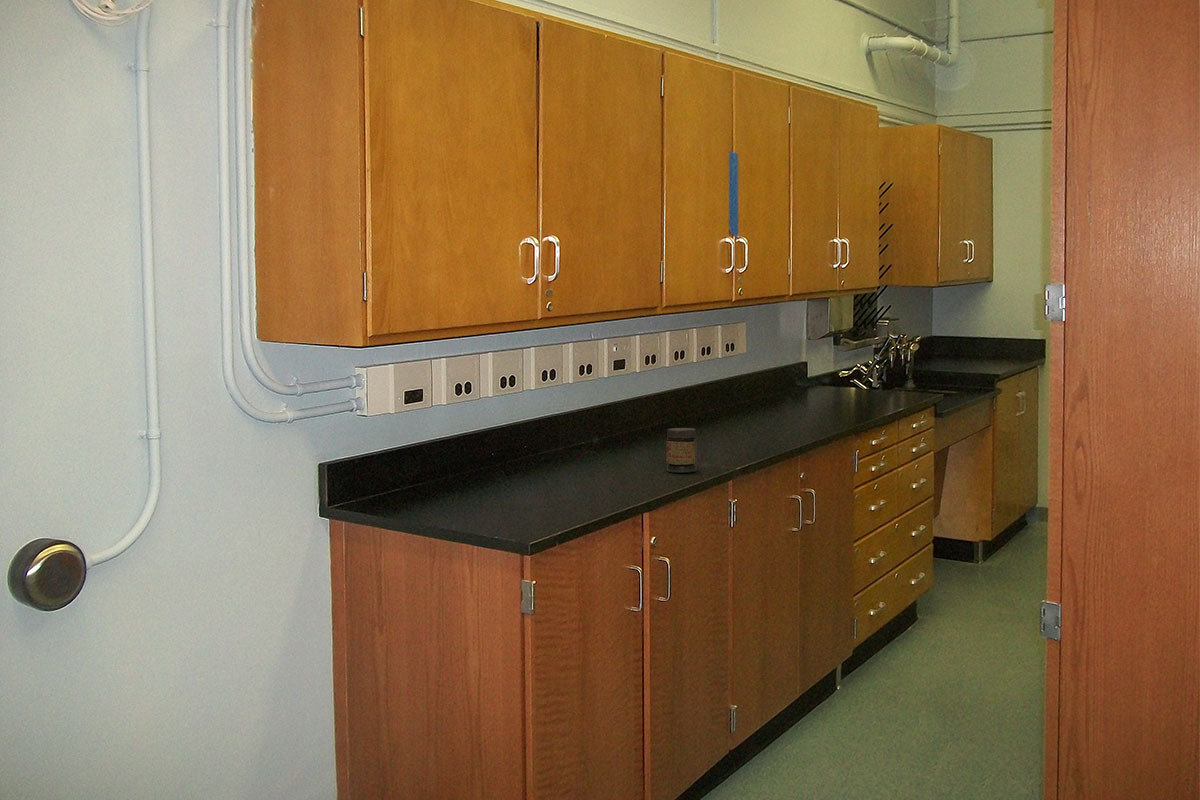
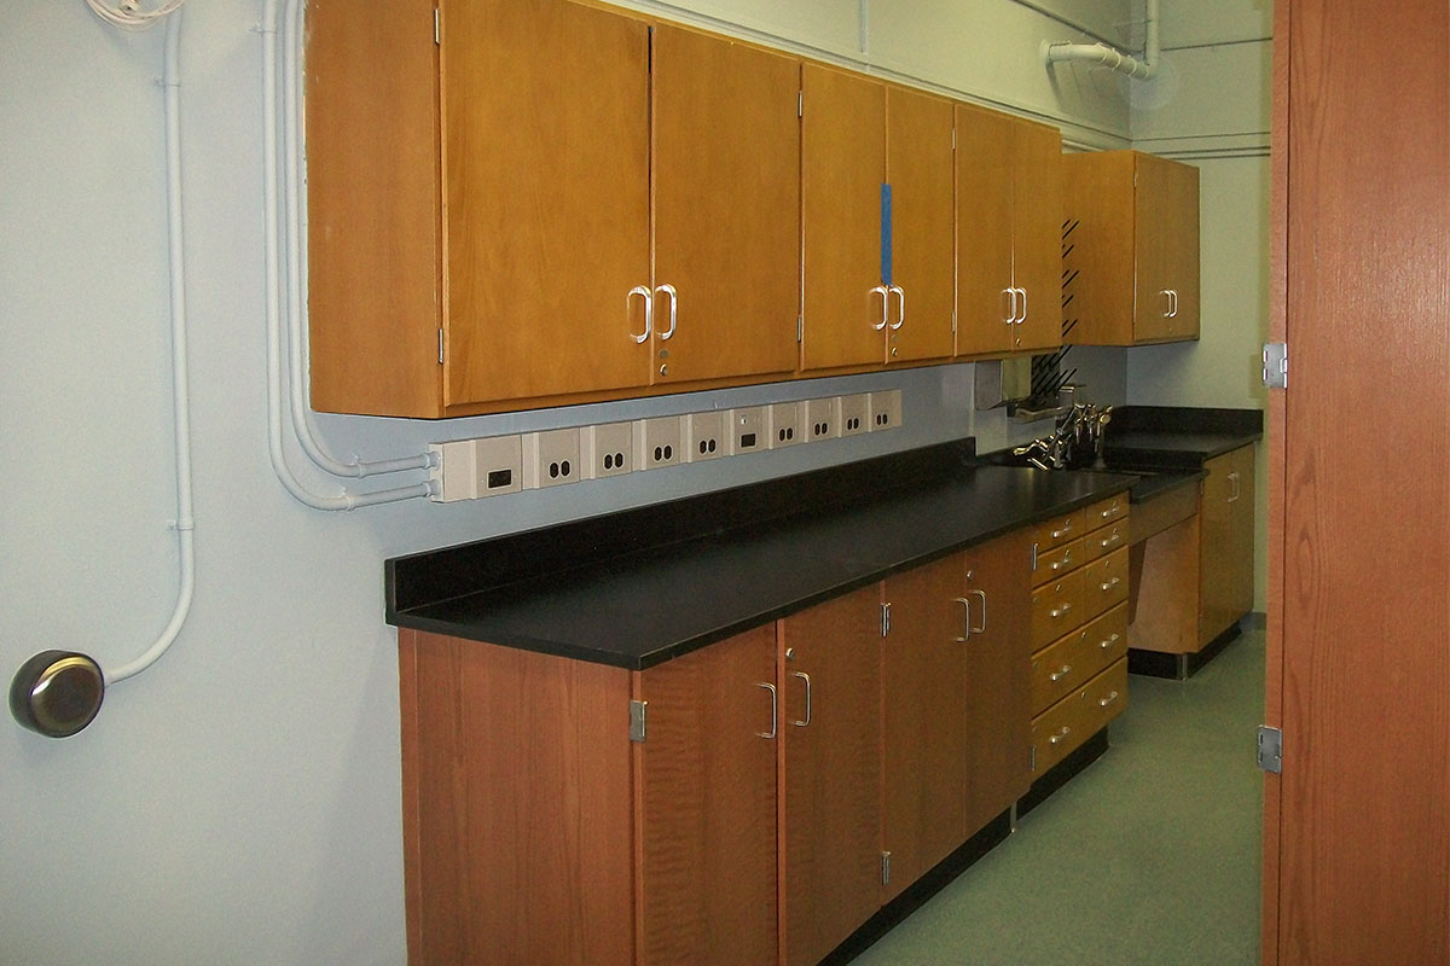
- jar [665,427,697,474]
